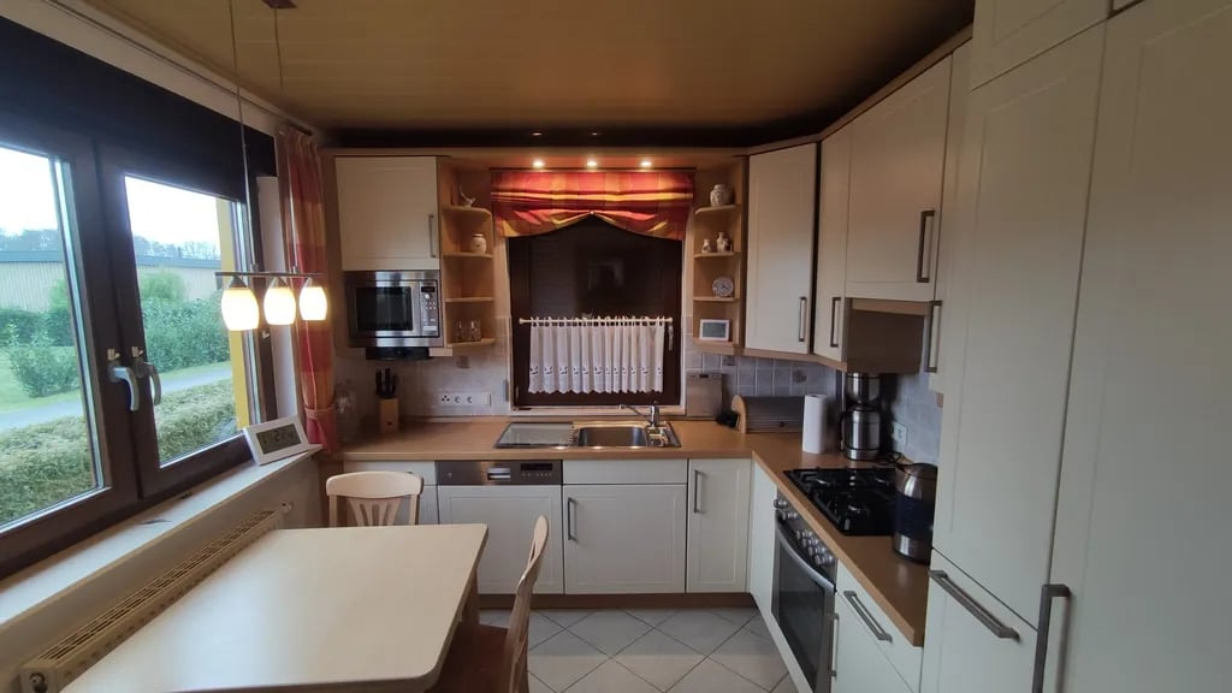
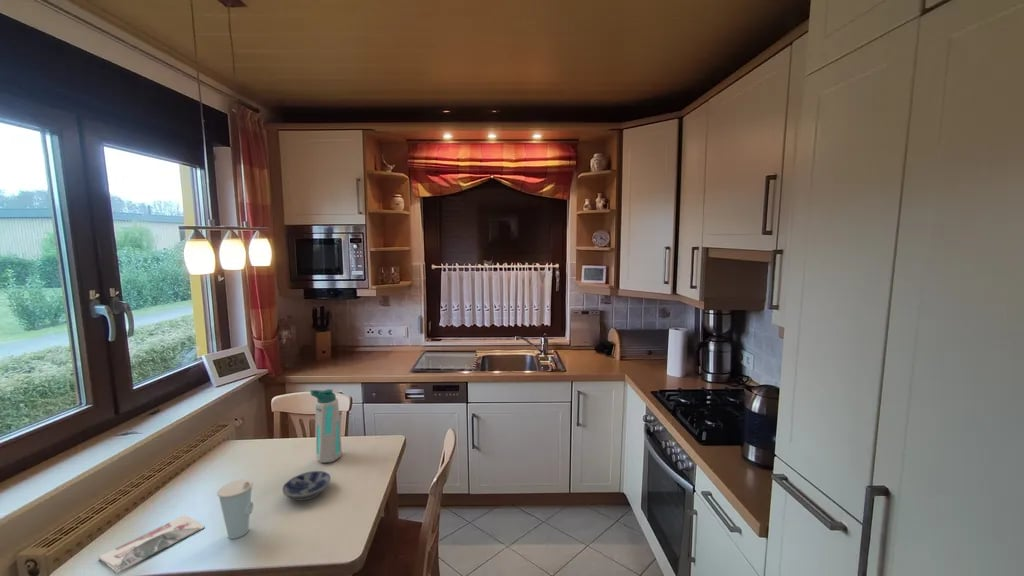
+ card [98,514,206,575]
+ bowl [281,470,332,501]
+ water bottle [309,388,343,464]
+ cup [216,479,254,540]
